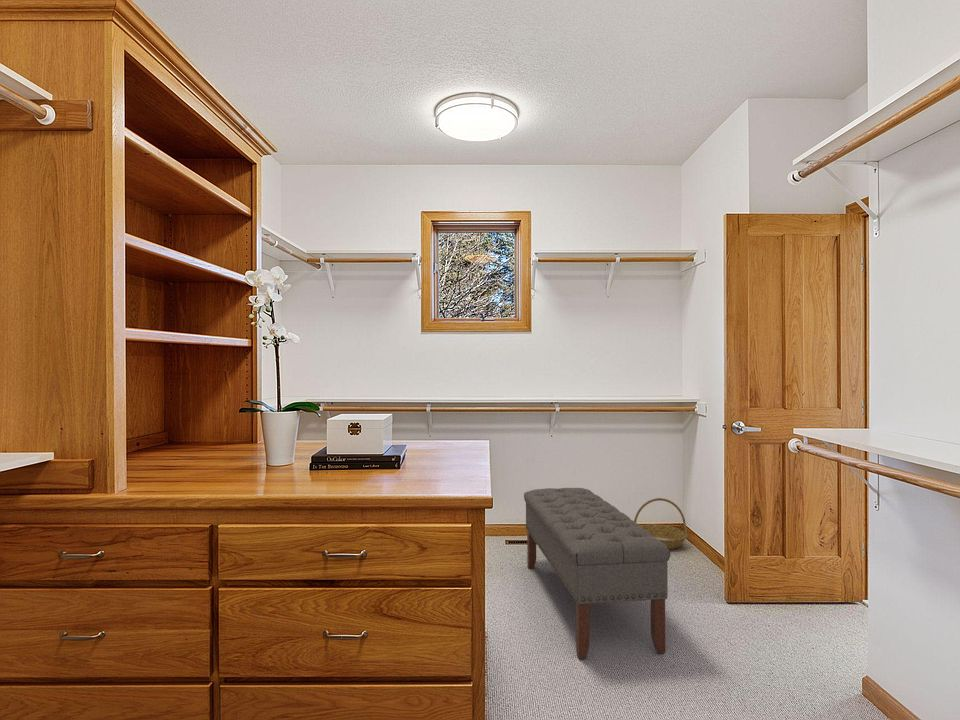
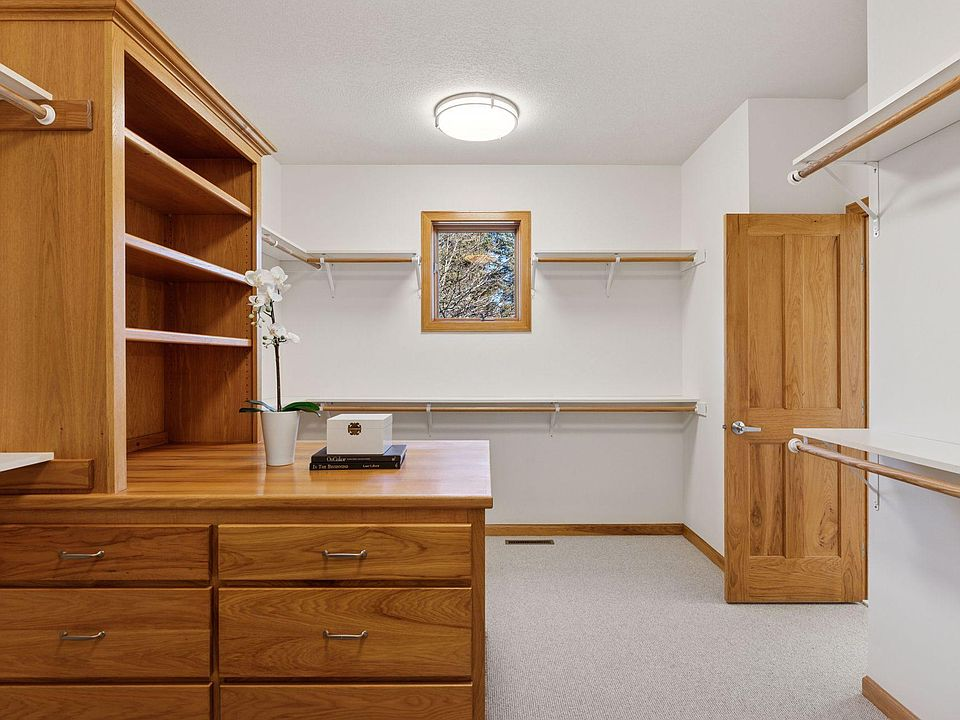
- basket [633,497,688,550]
- bench [523,487,671,660]
